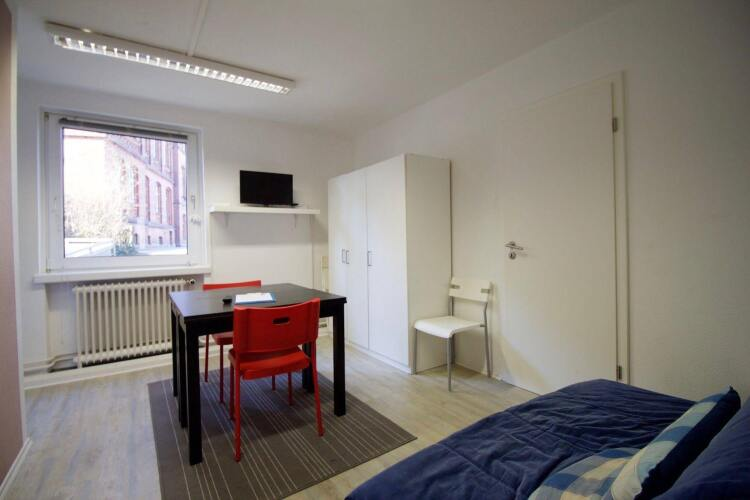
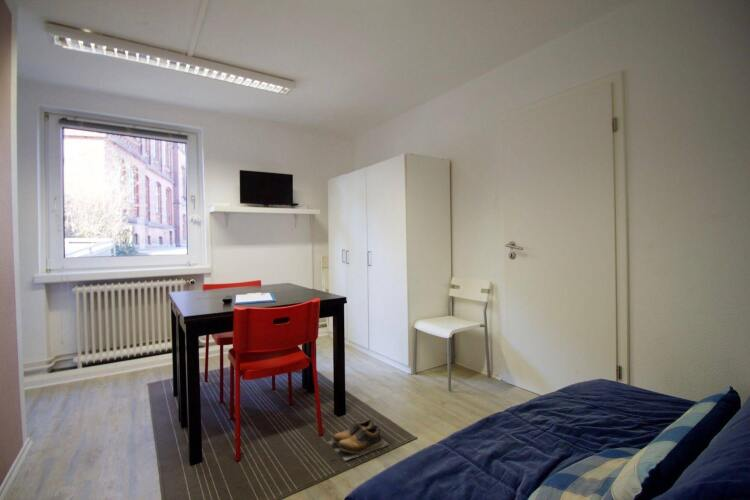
+ shoes [327,419,390,462]
